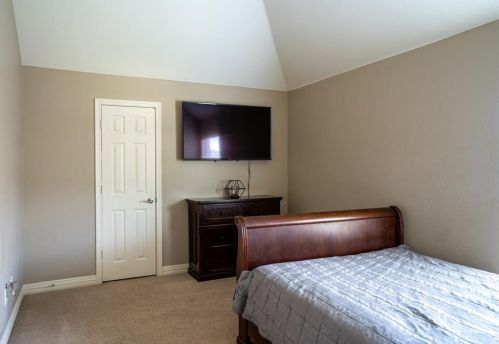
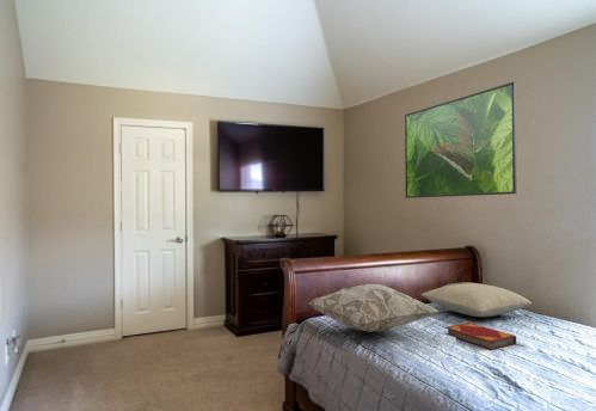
+ hardback book [444,321,517,351]
+ decorative pillow [307,283,441,333]
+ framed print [404,80,518,200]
+ pillow [420,281,533,318]
